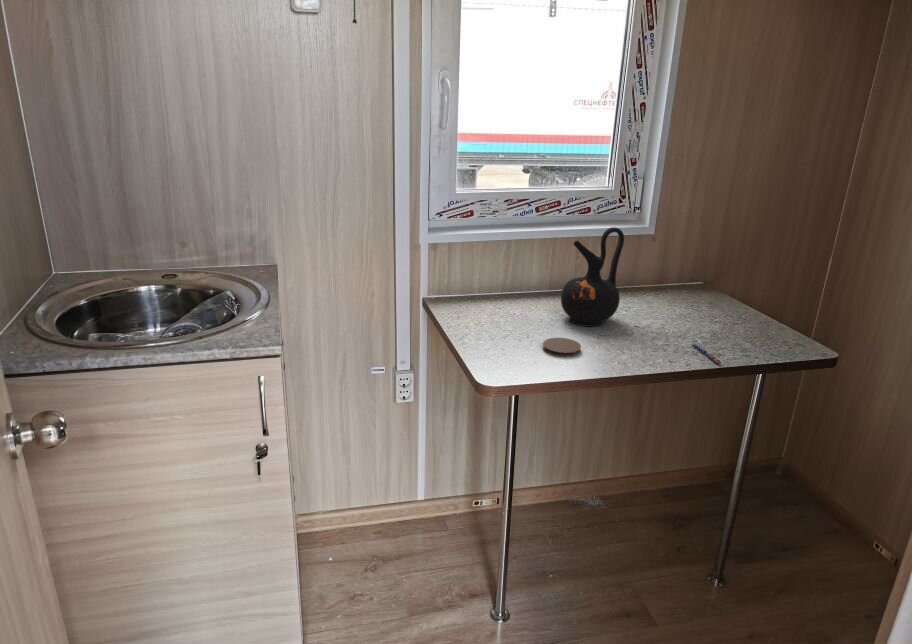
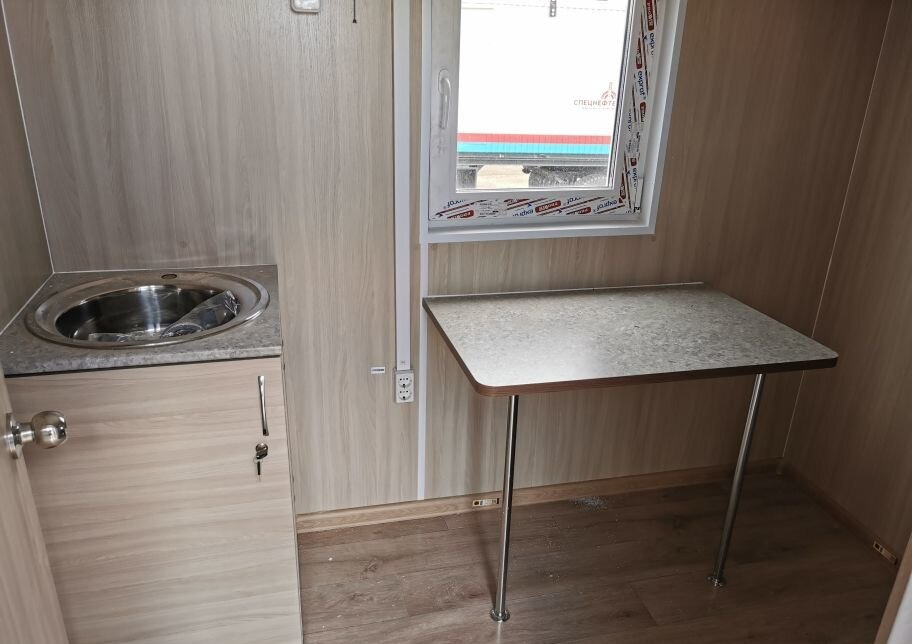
- ceramic jug [560,226,625,328]
- pen [691,342,722,365]
- coaster [542,337,582,358]
